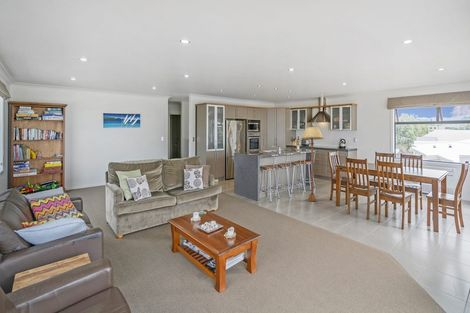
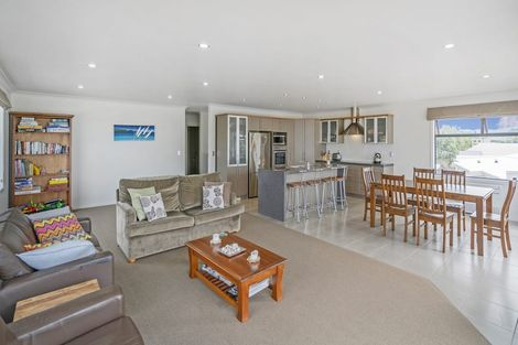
- floor lamp [300,125,325,202]
